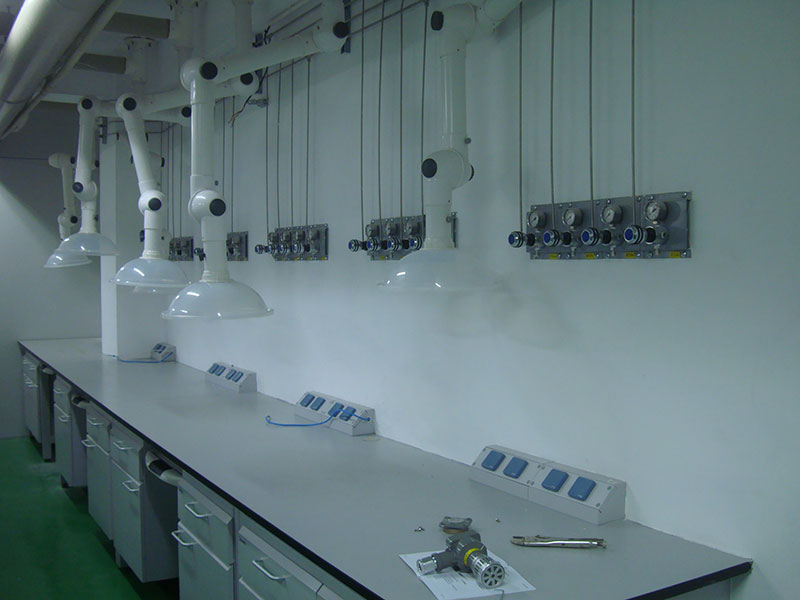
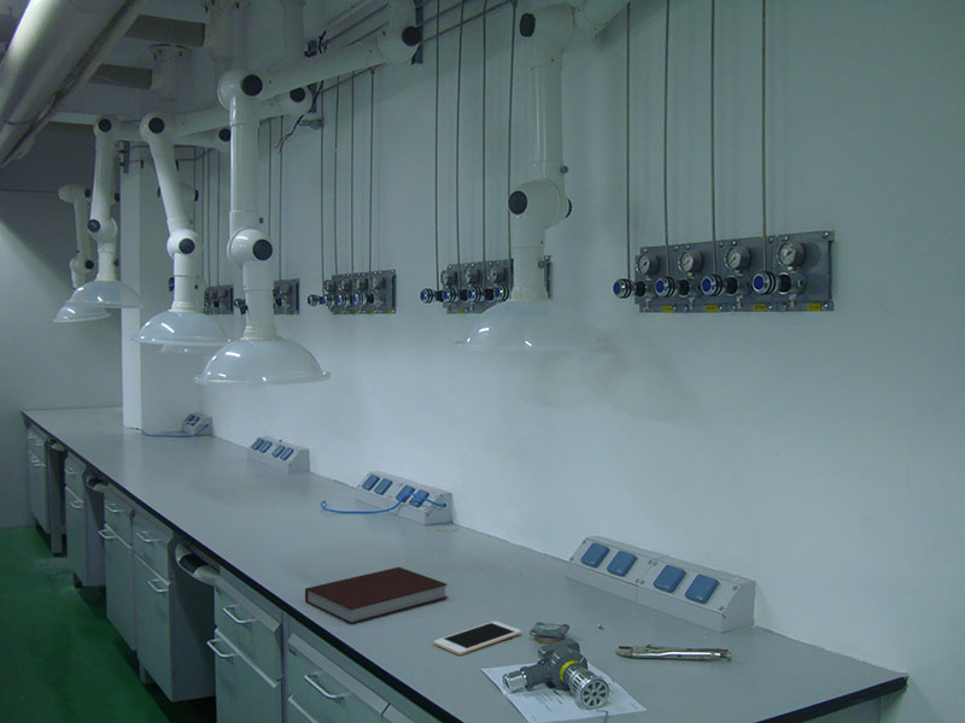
+ notebook [304,566,449,625]
+ cell phone [433,621,522,656]
